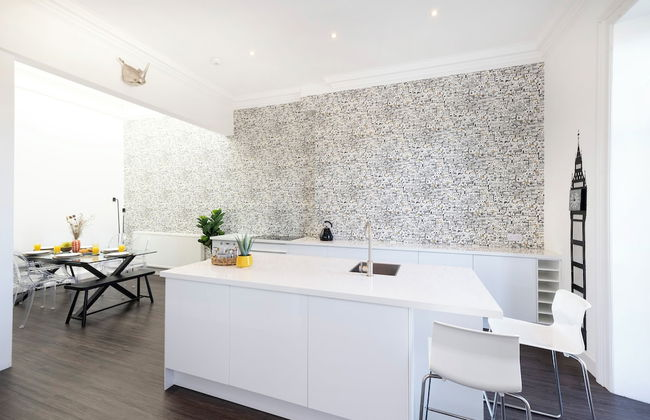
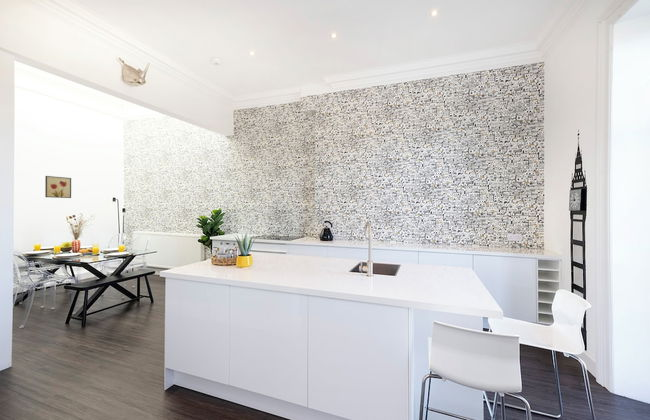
+ wall art [44,175,72,199]
